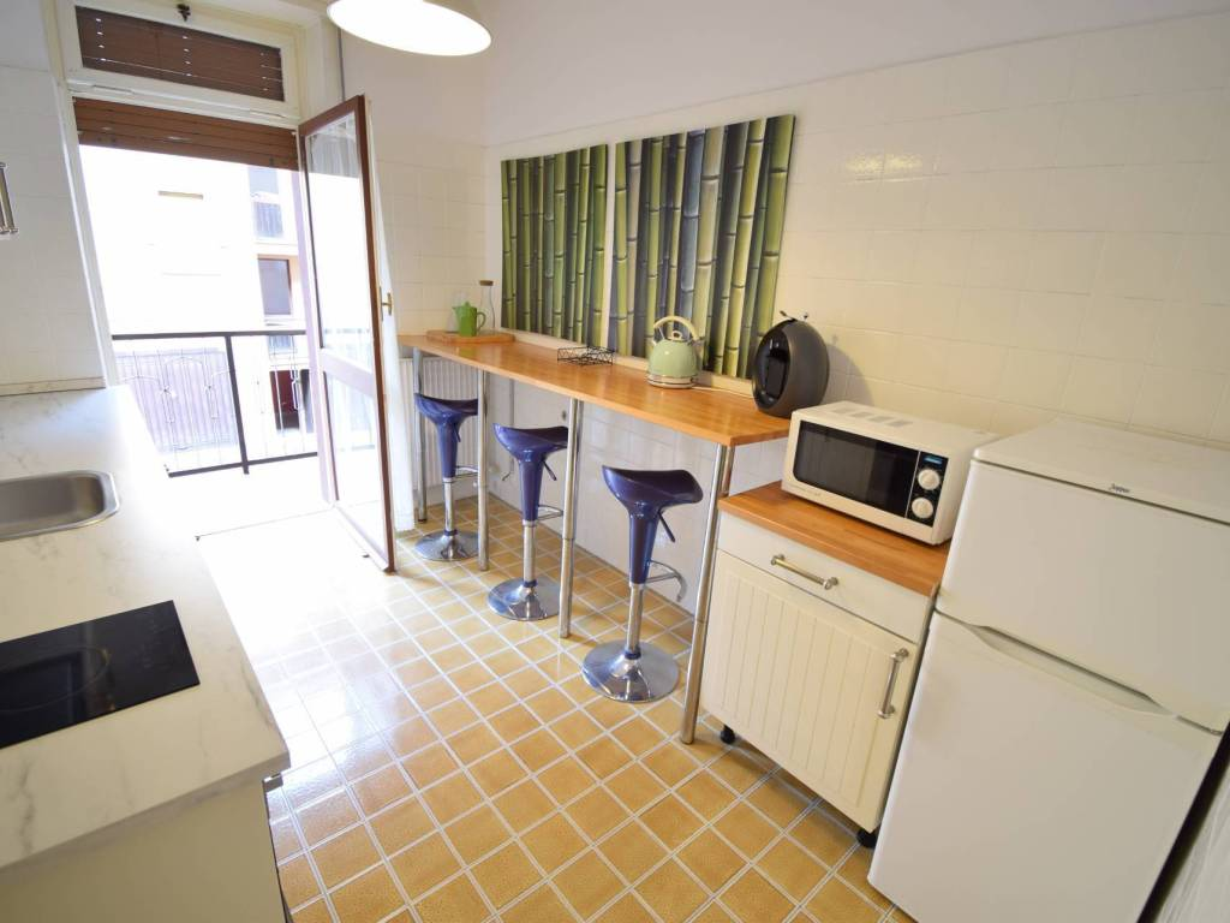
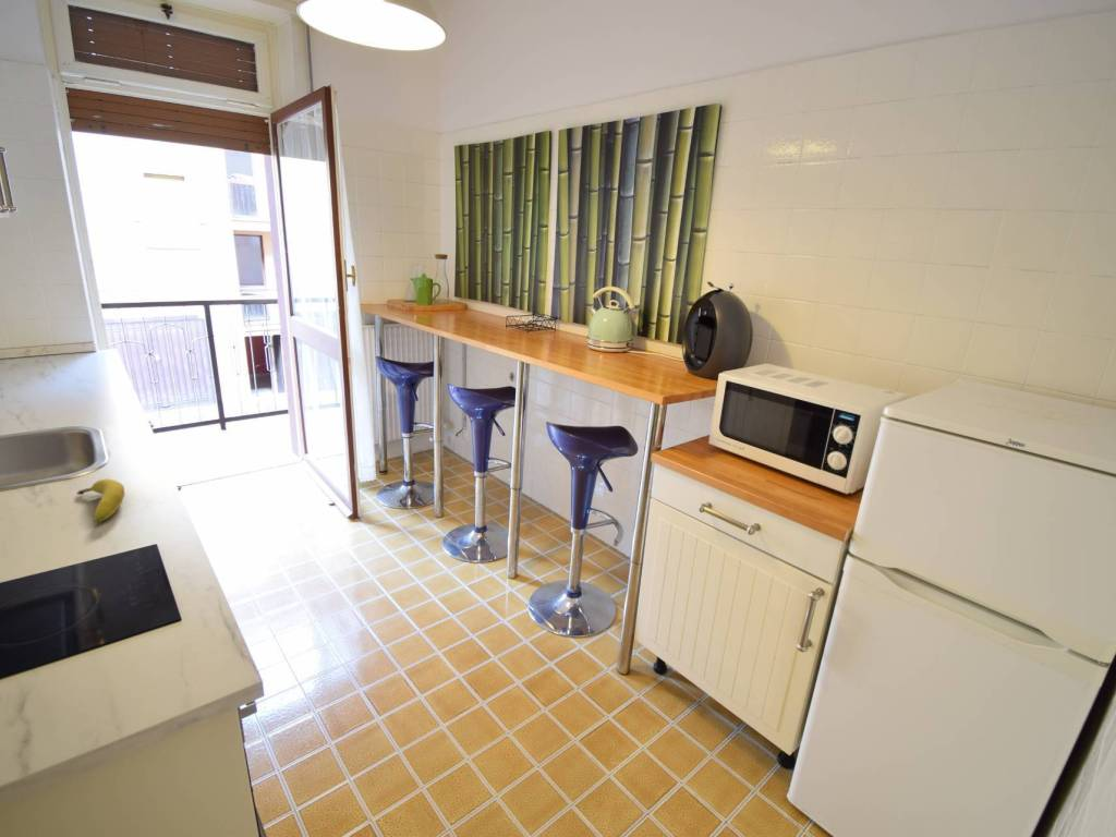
+ fruit [75,477,125,523]
